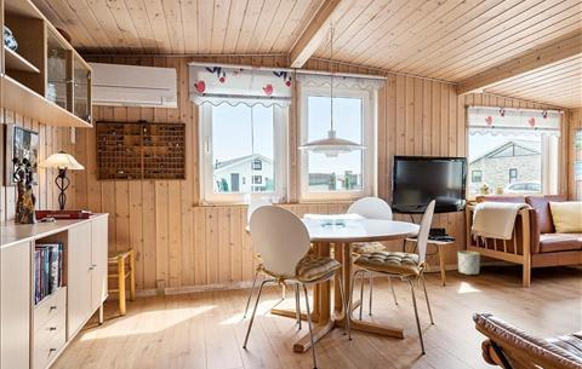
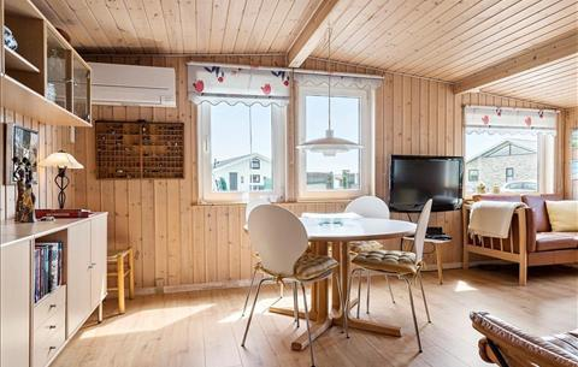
- planter [457,249,481,276]
